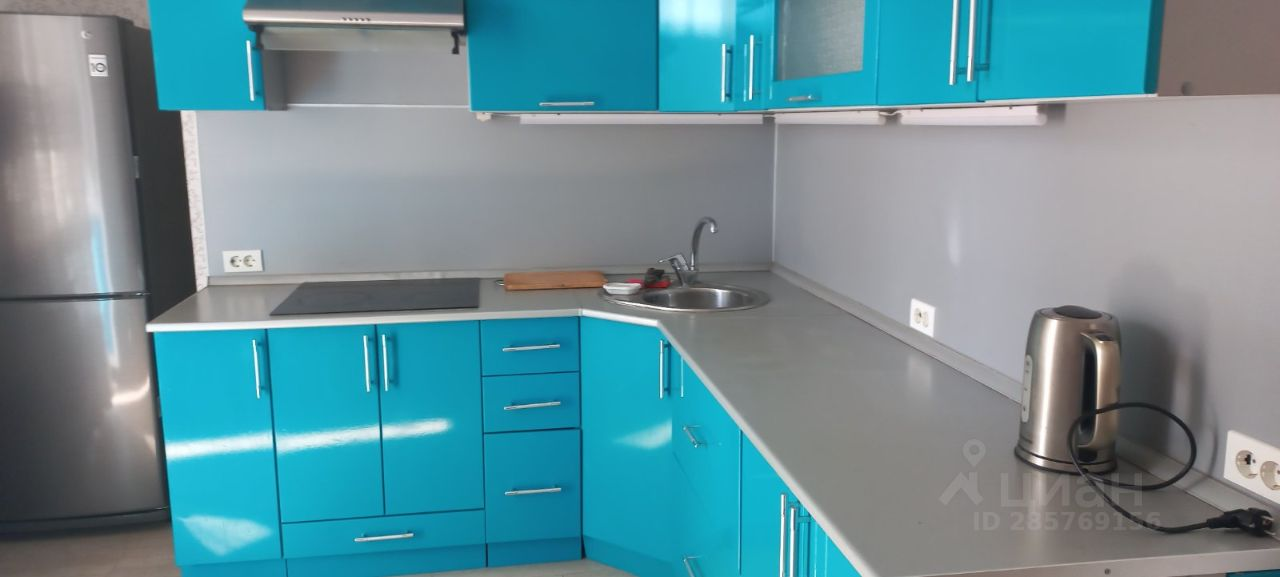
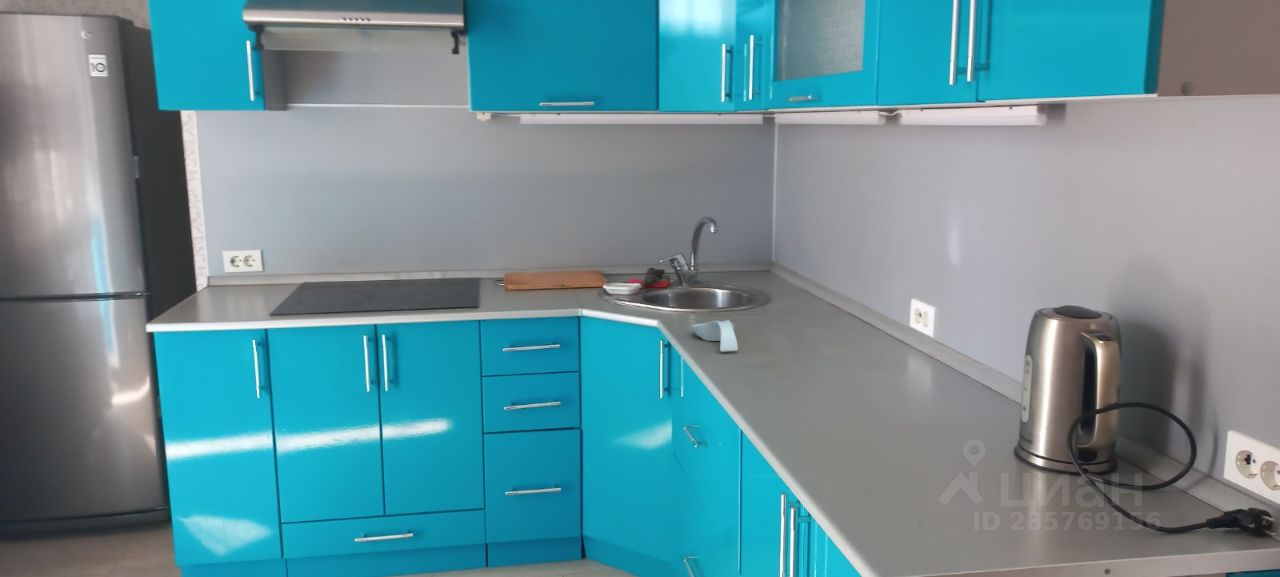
+ spoon rest [690,319,739,353]
